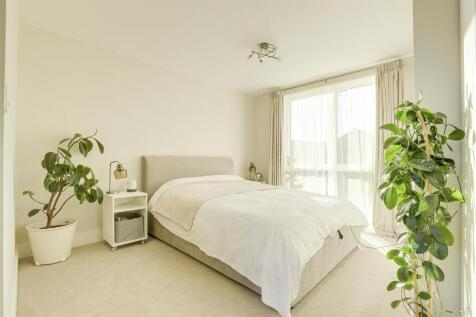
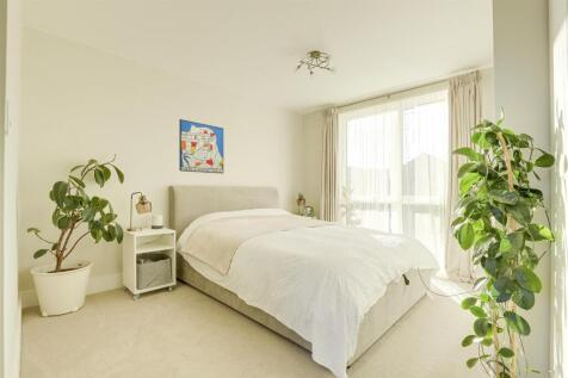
+ wall art [178,118,224,175]
